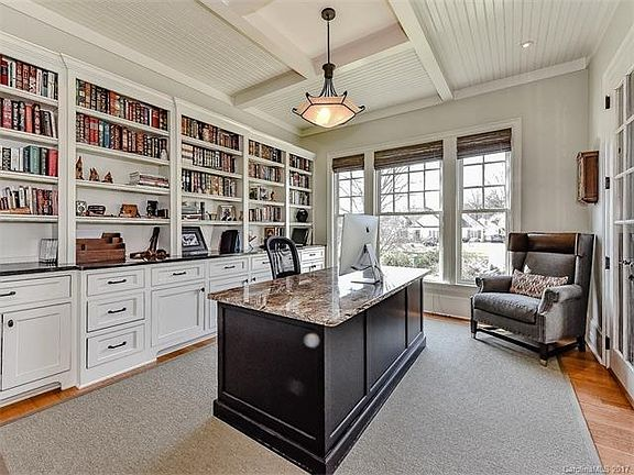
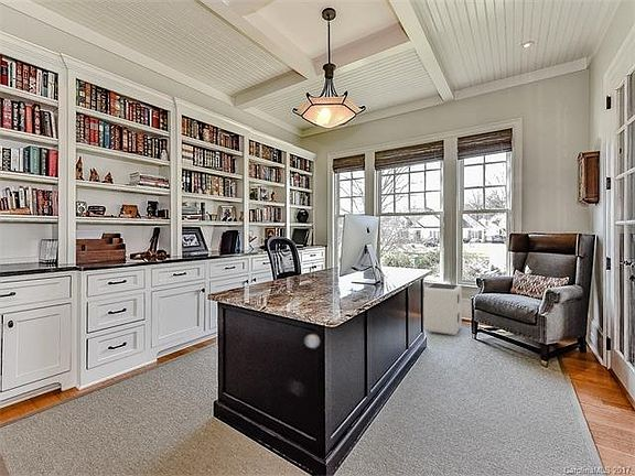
+ air purifier [422,282,463,336]
